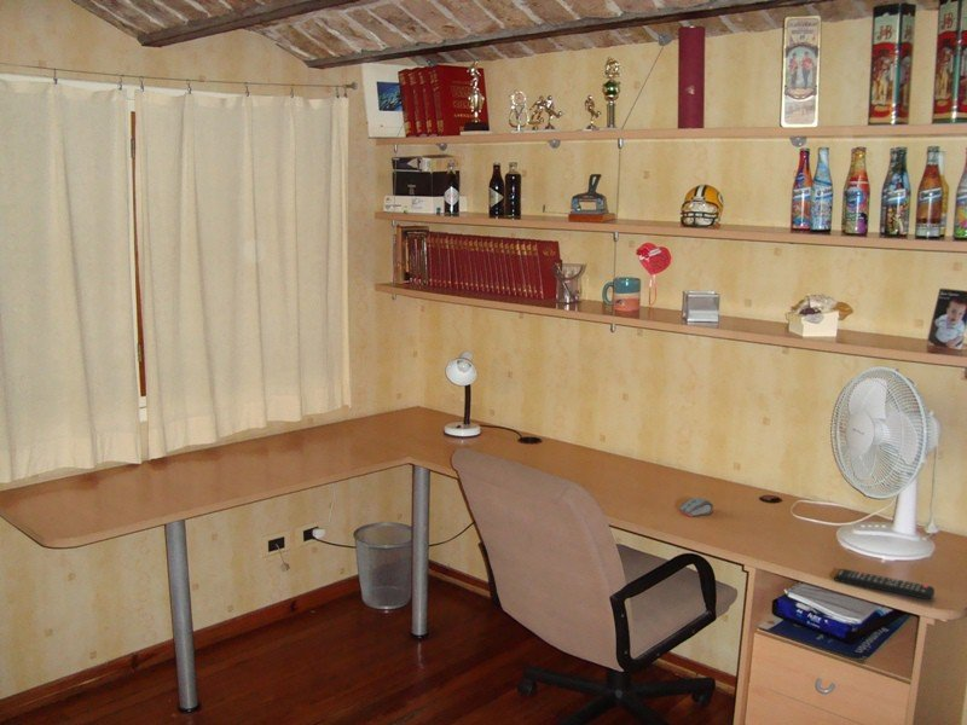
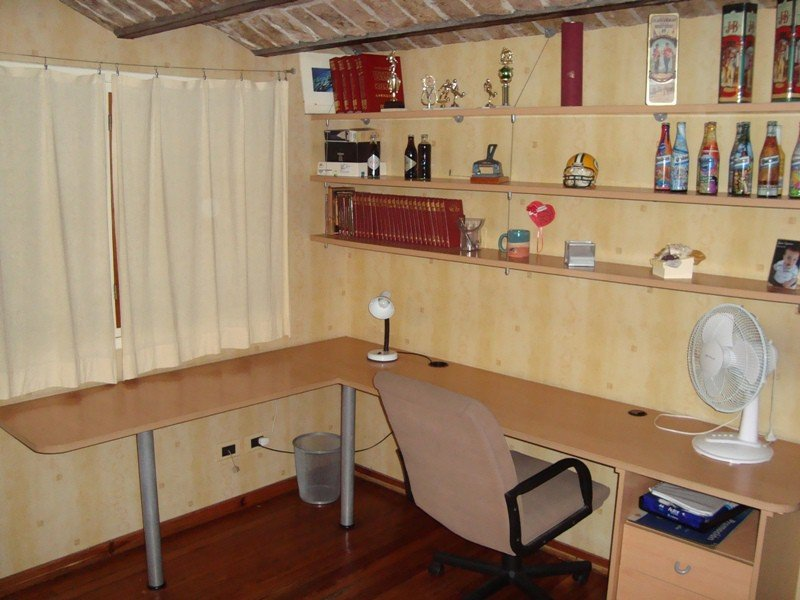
- computer mouse [678,497,714,518]
- remote control [833,568,936,602]
